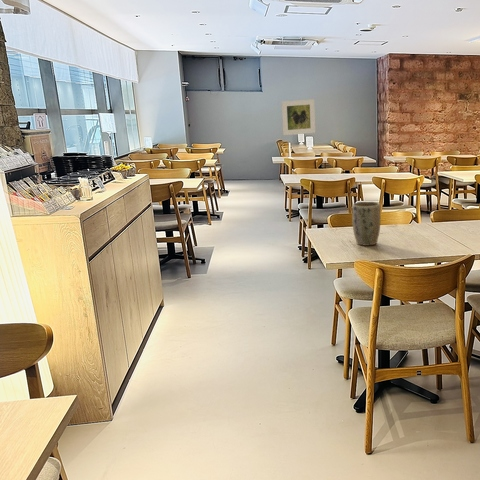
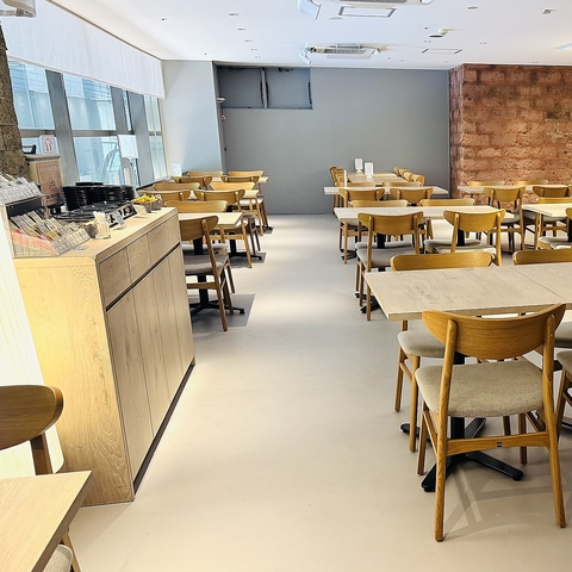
- plant pot [351,201,382,247]
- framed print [281,98,316,136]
